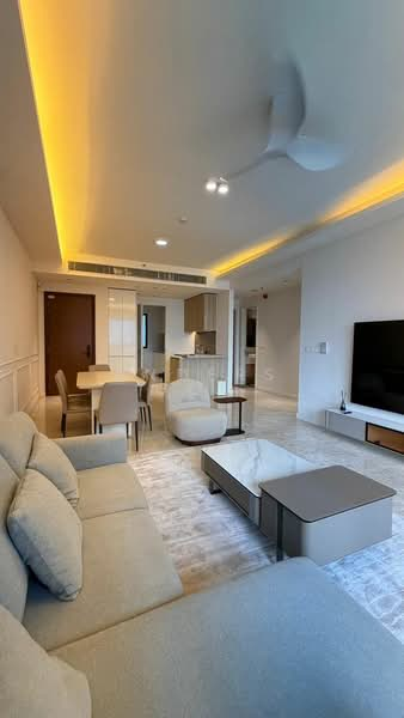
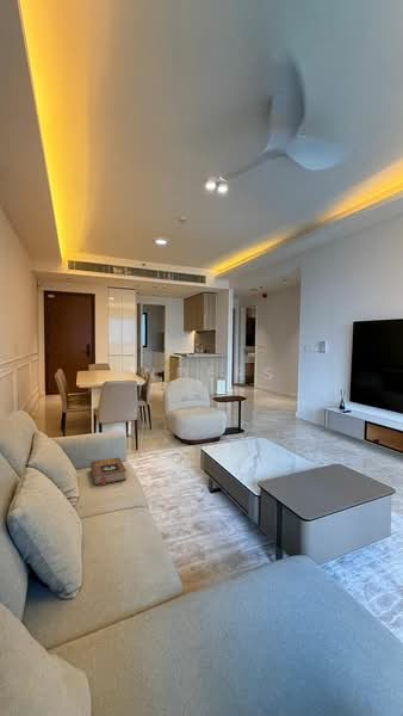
+ book [89,457,128,487]
